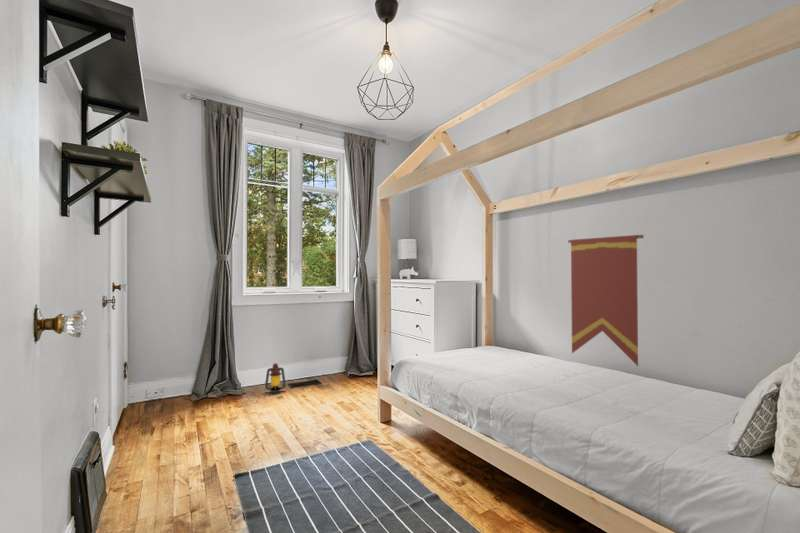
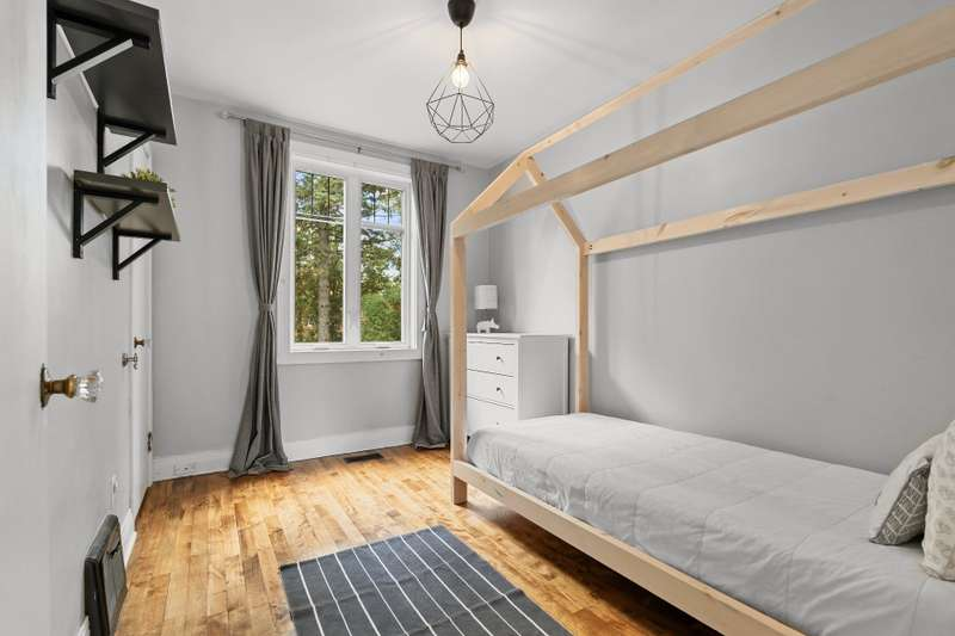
- lantern [264,362,287,394]
- pennant [567,234,644,367]
